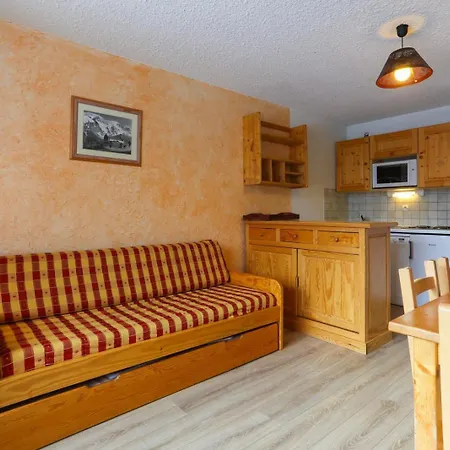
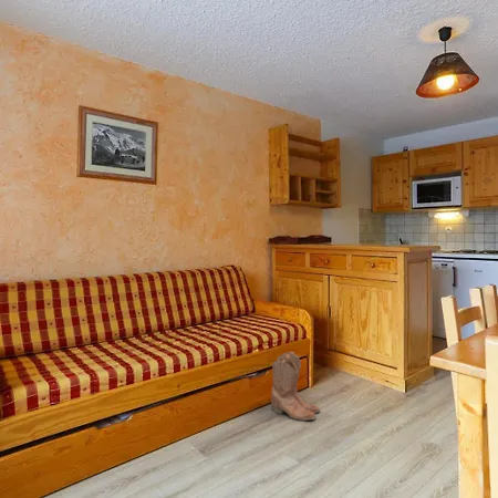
+ boots [270,351,321,422]
